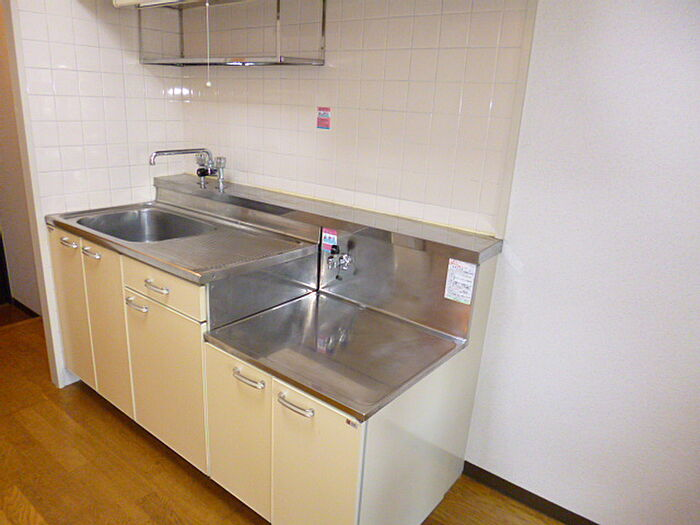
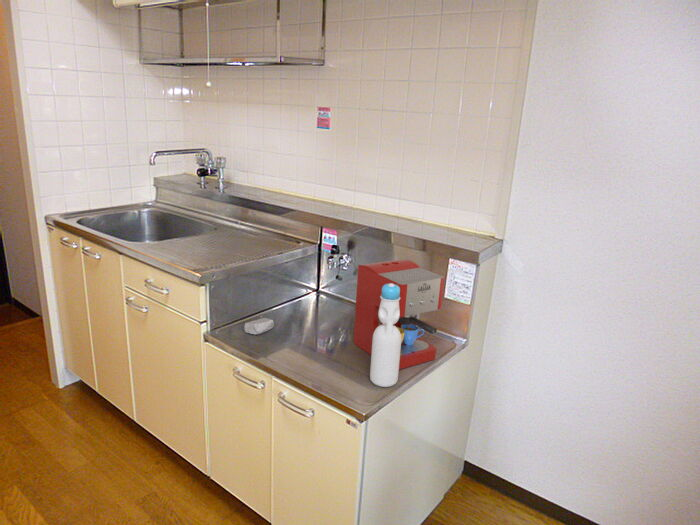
+ bottle [369,283,401,388]
+ coffee maker [353,259,445,370]
+ soap bar [243,317,275,335]
